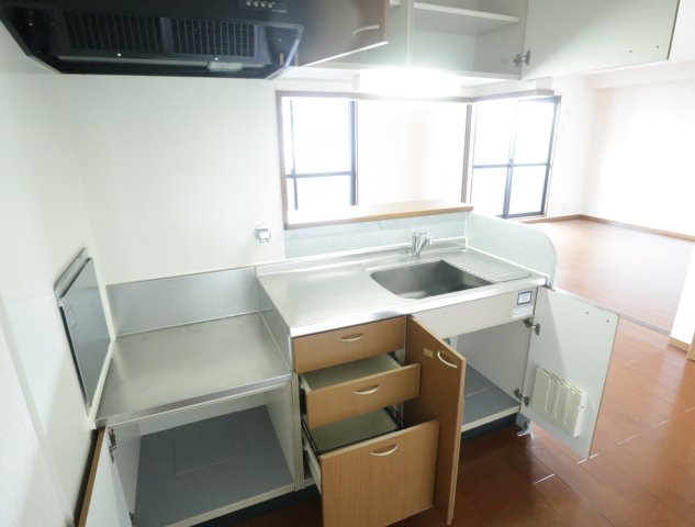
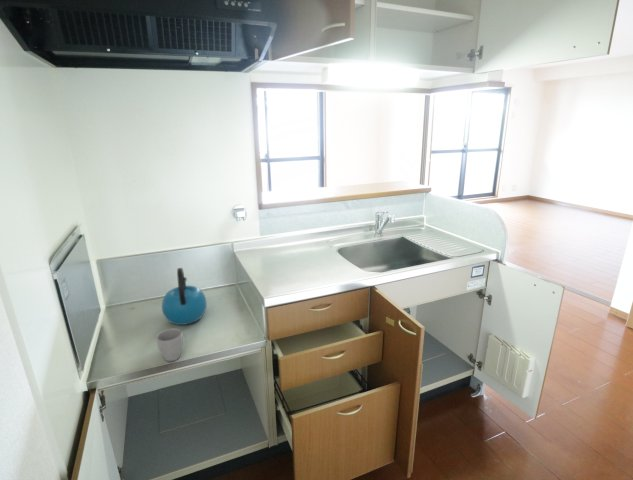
+ mug [155,327,184,362]
+ kettle [161,267,208,326]
